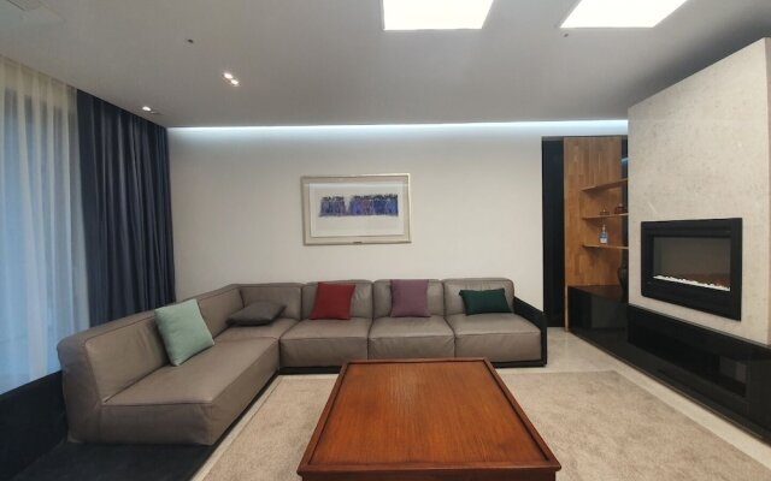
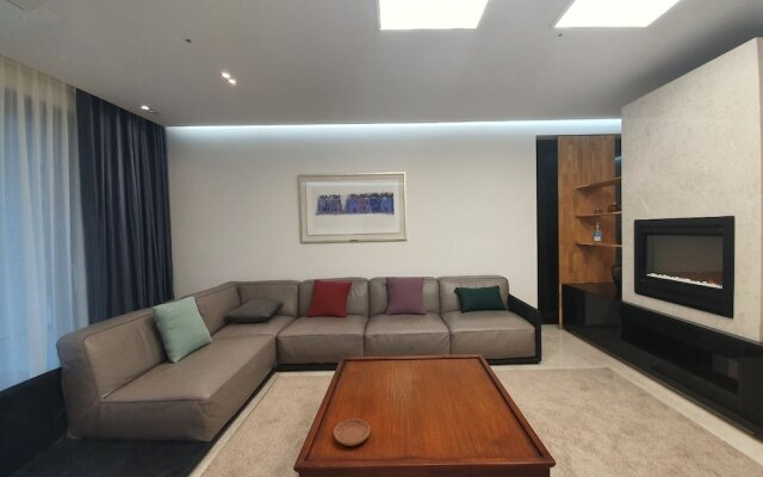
+ saucer [333,417,371,447]
